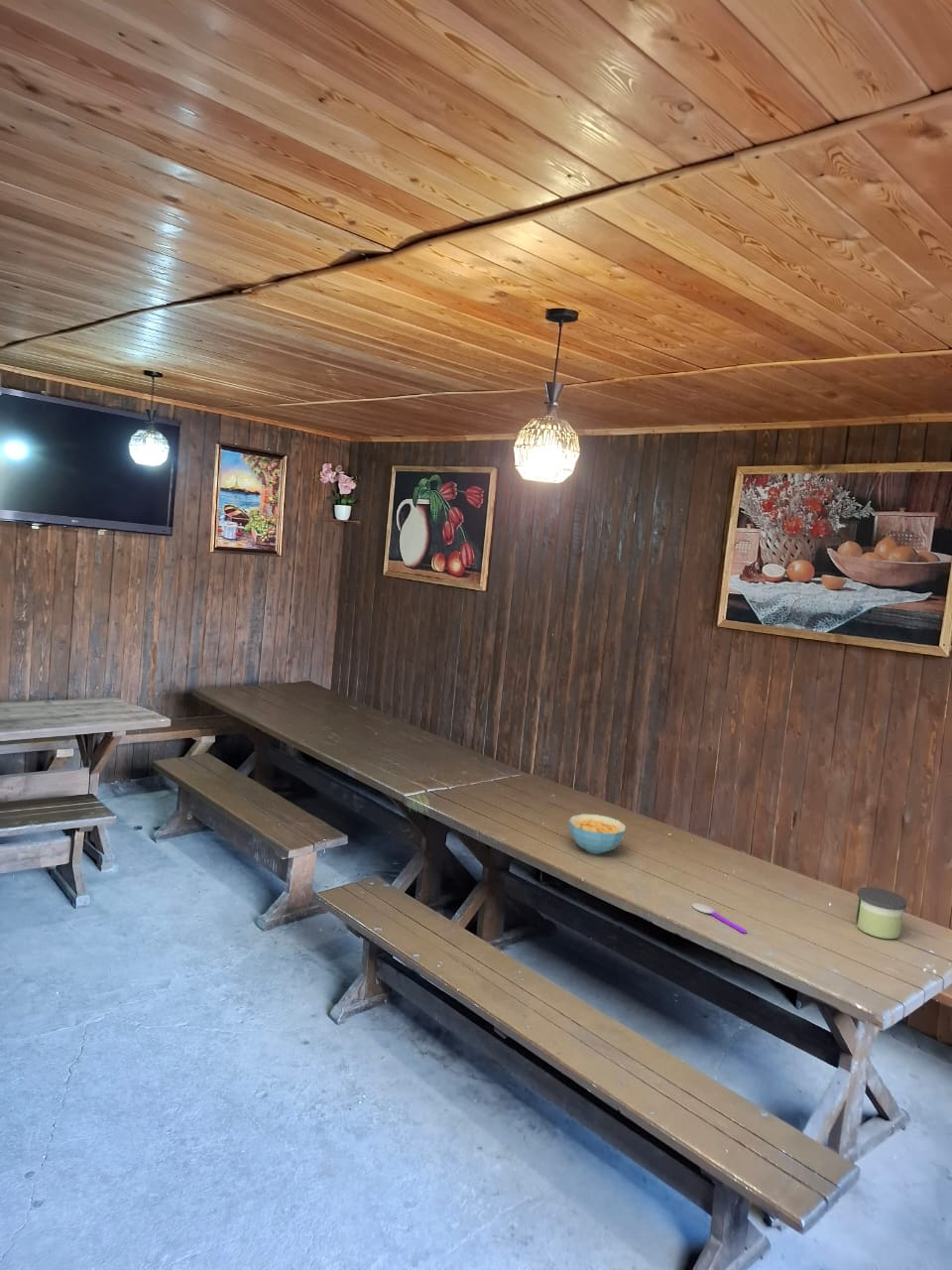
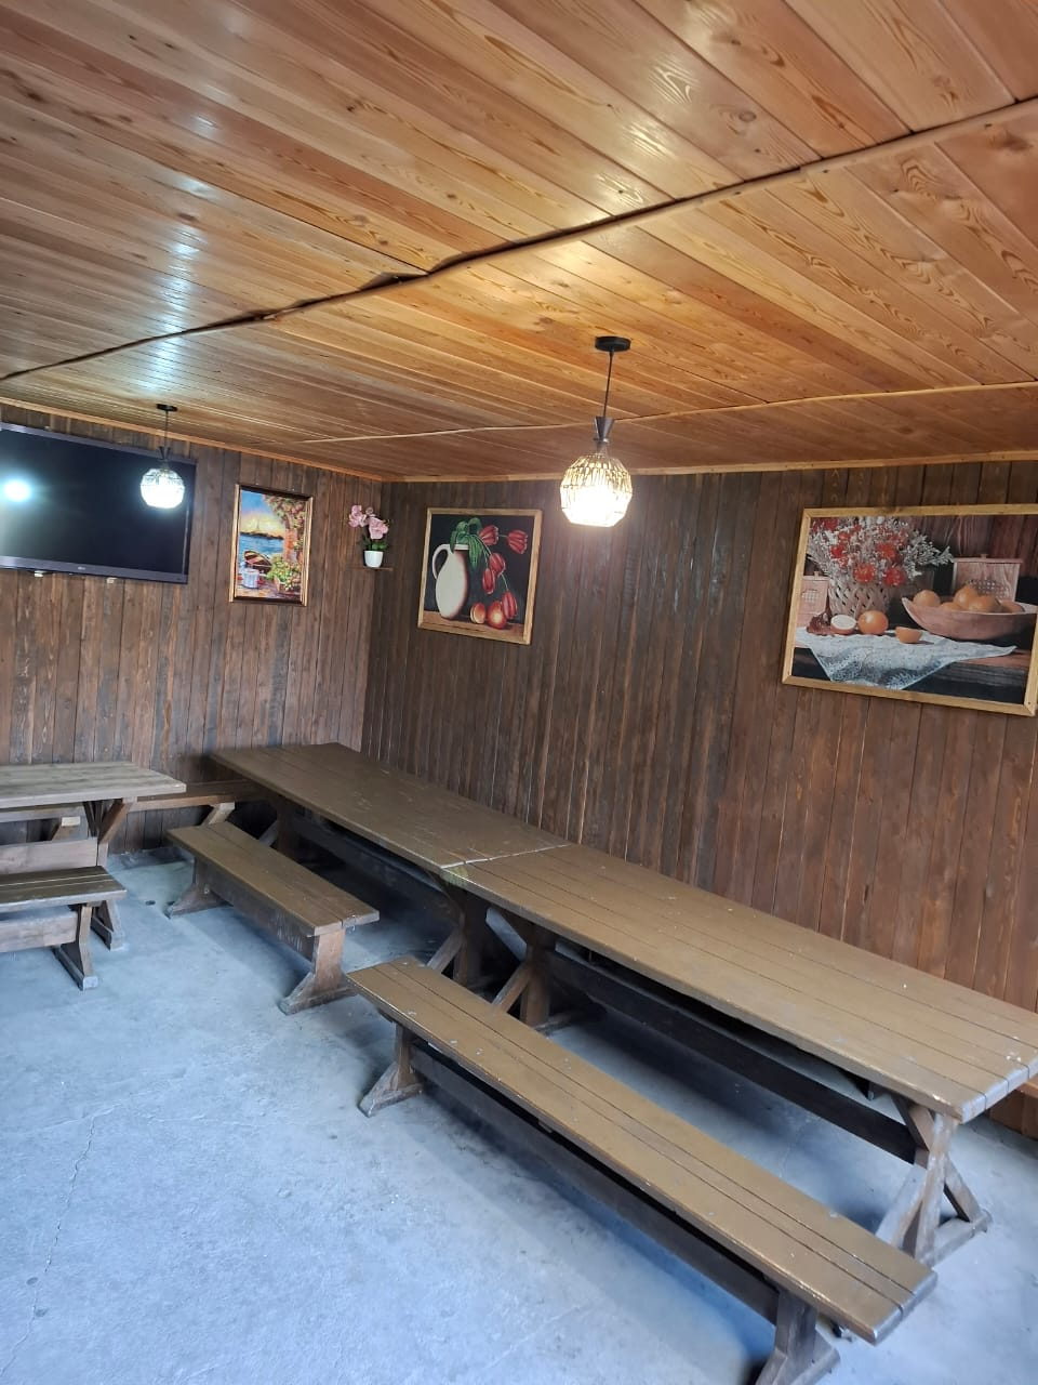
- candle [855,886,908,940]
- cereal bowl [567,814,627,854]
- spoon [690,902,748,934]
